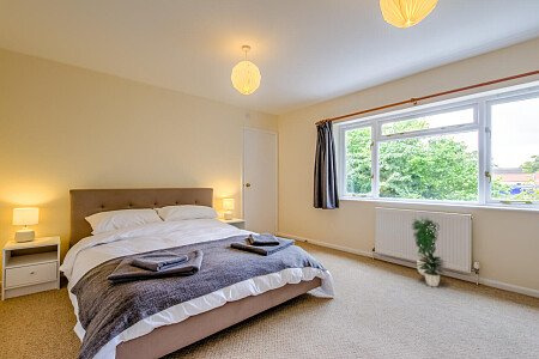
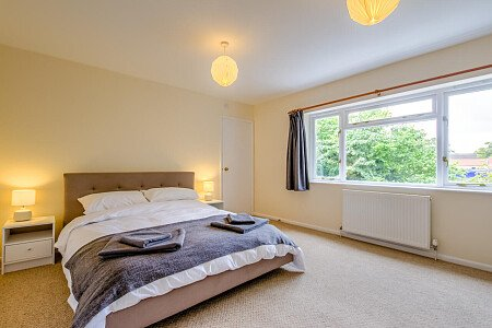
- potted plant [410,215,447,287]
